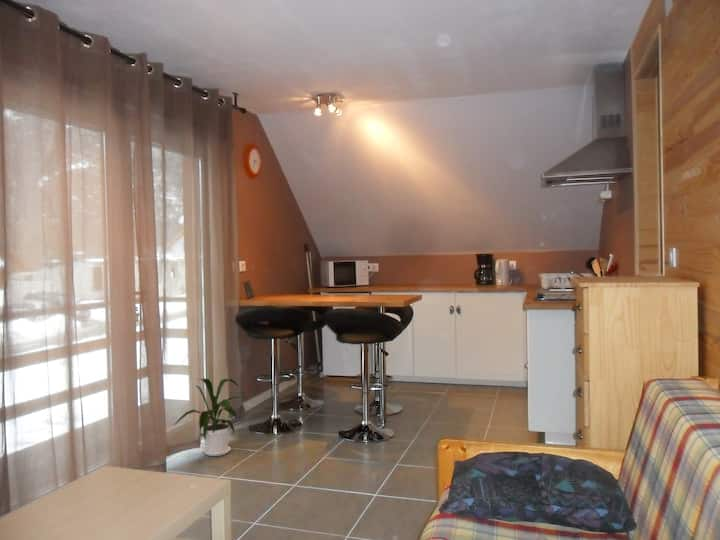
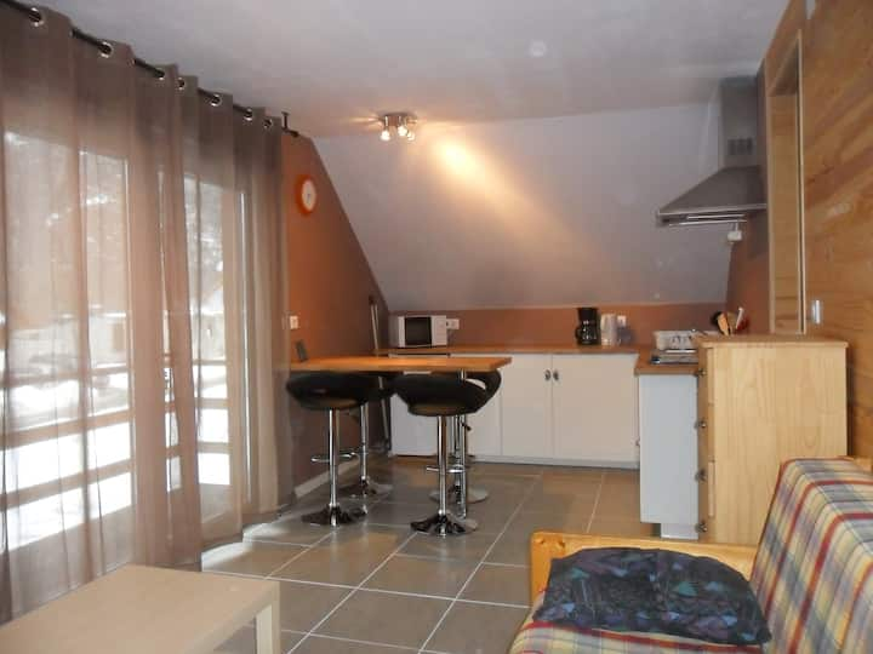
- house plant [173,377,248,457]
